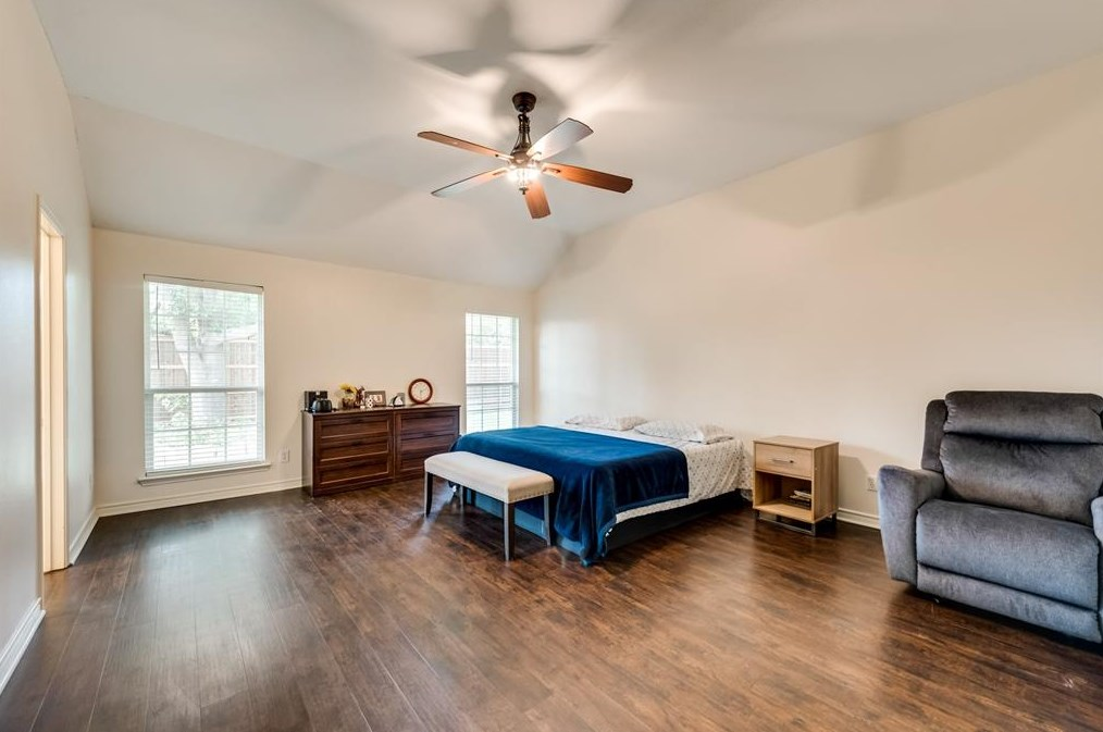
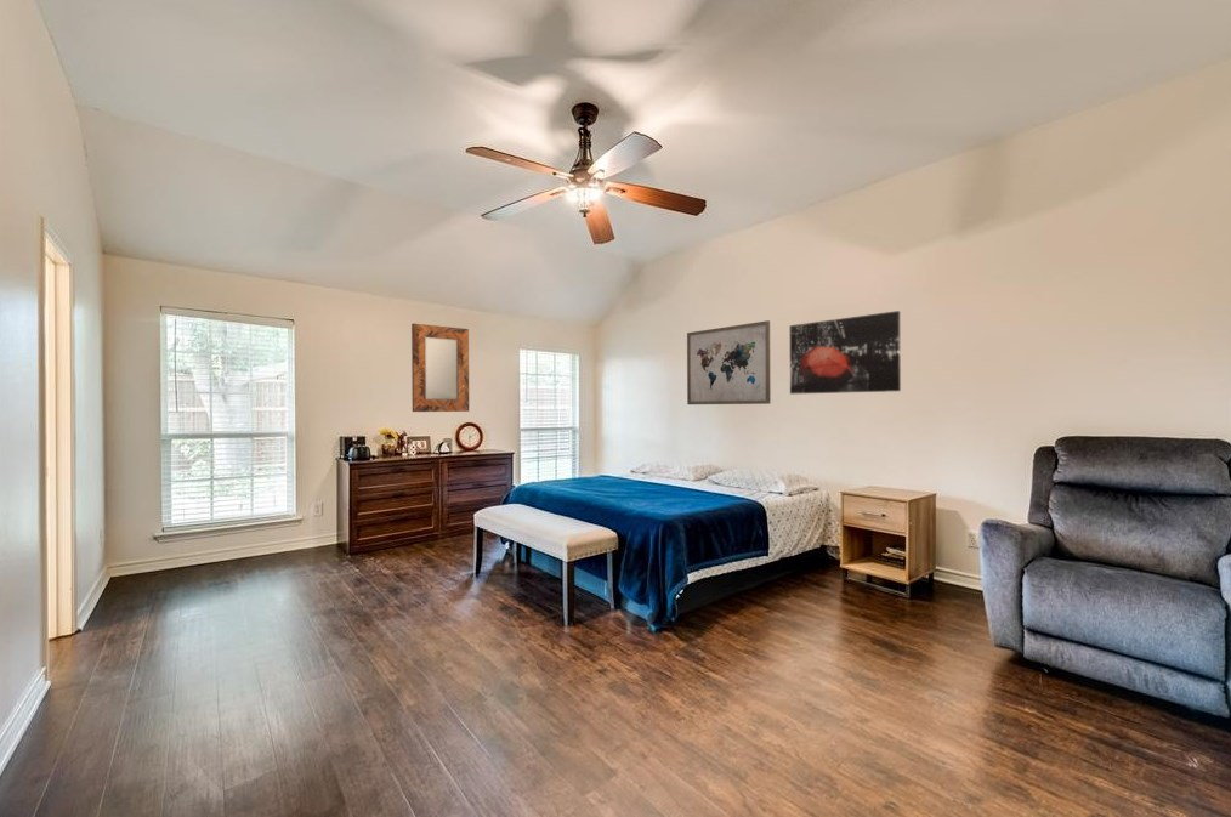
+ wall art [686,319,772,405]
+ home mirror [410,323,470,413]
+ wall art [789,310,902,396]
